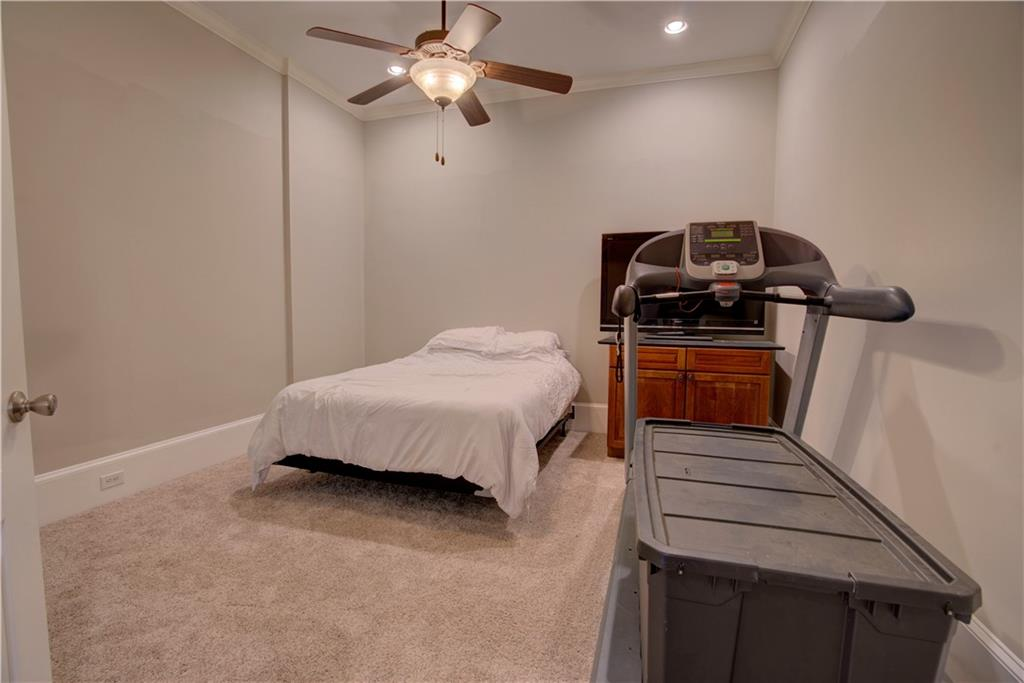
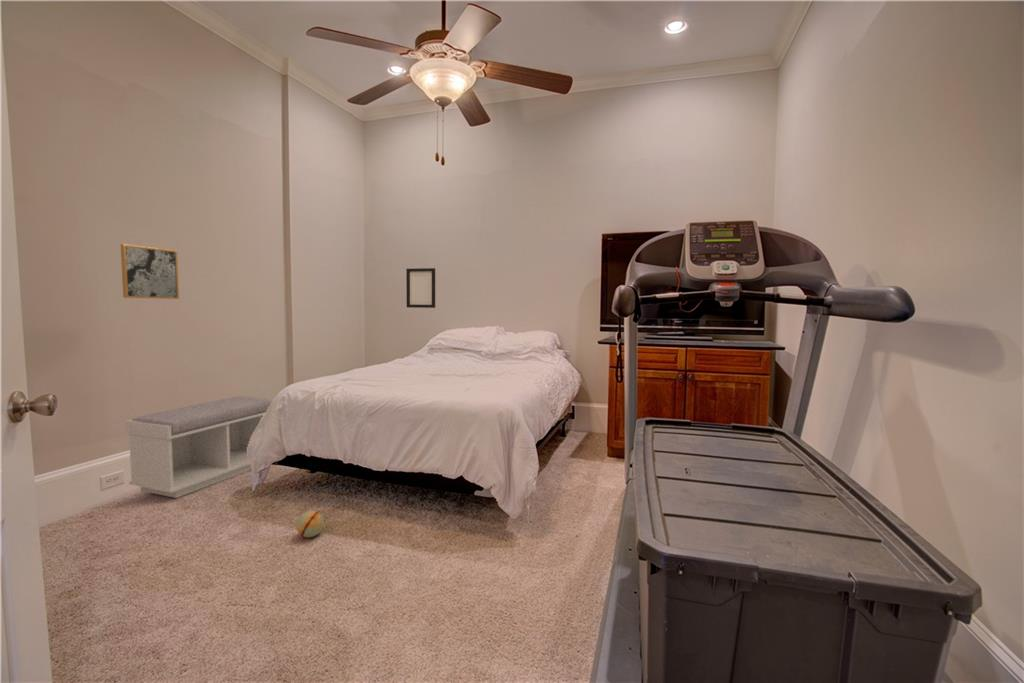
+ picture frame [405,267,436,309]
+ bench [125,395,274,499]
+ wall art [120,243,180,300]
+ ball [295,510,325,539]
